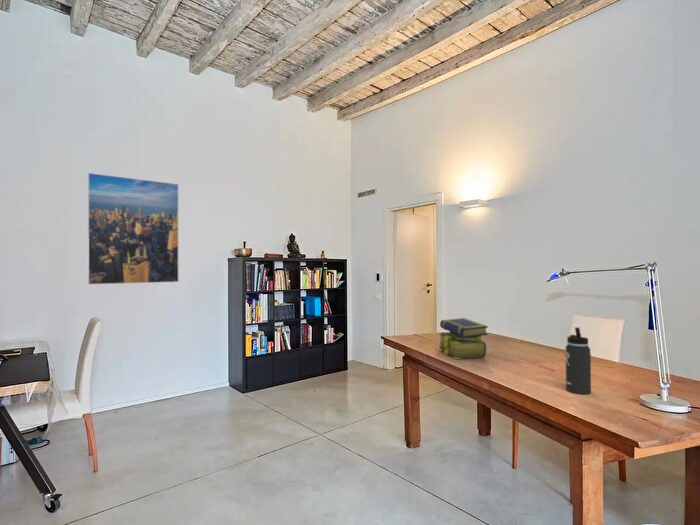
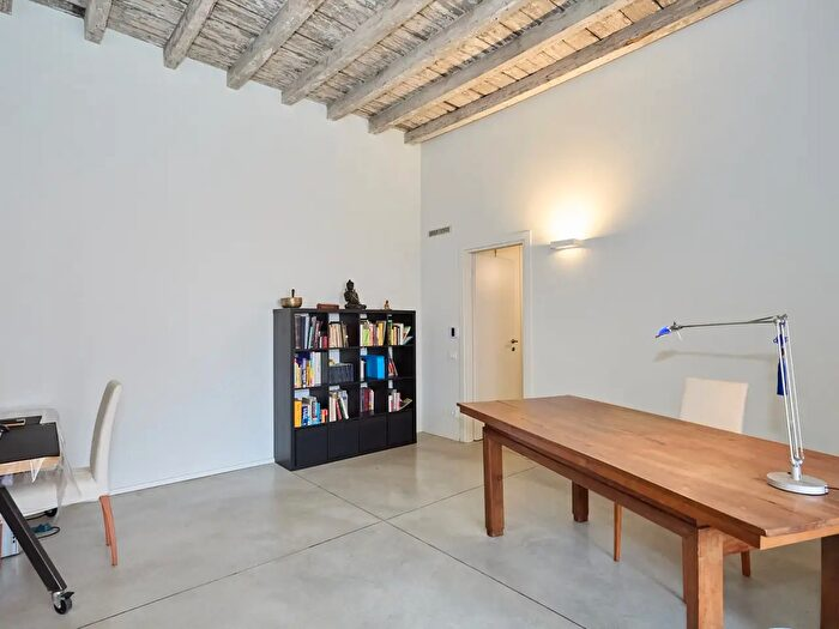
- thermos bottle [564,326,592,395]
- stack of books [438,317,489,360]
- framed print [87,172,180,286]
